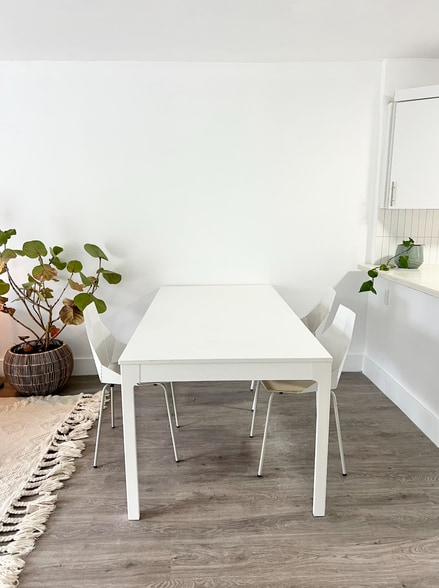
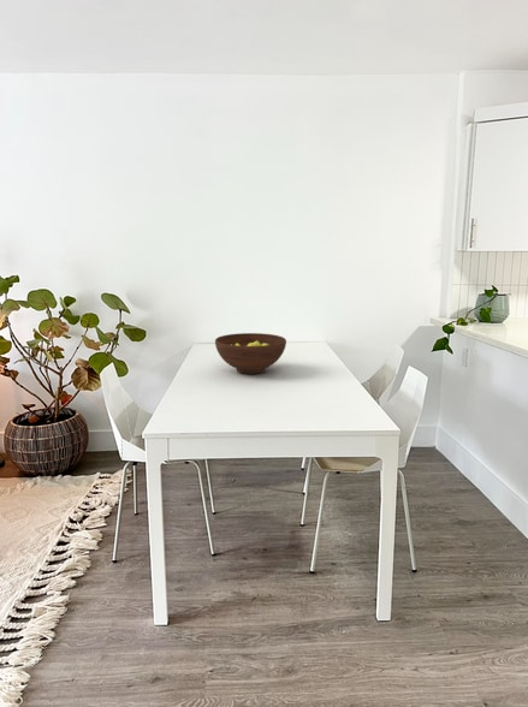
+ fruit bowl [214,332,287,375]
